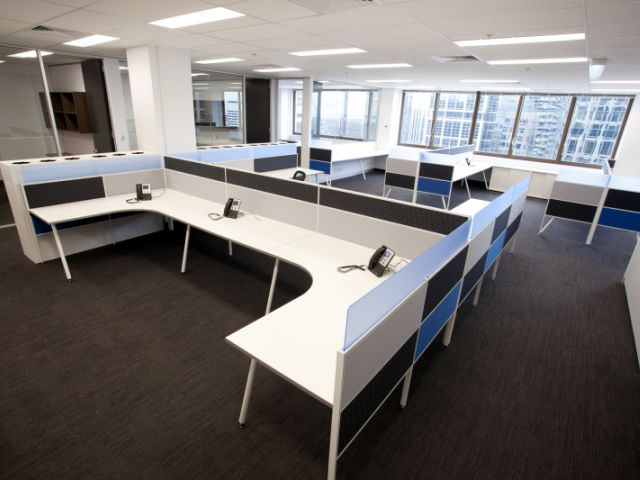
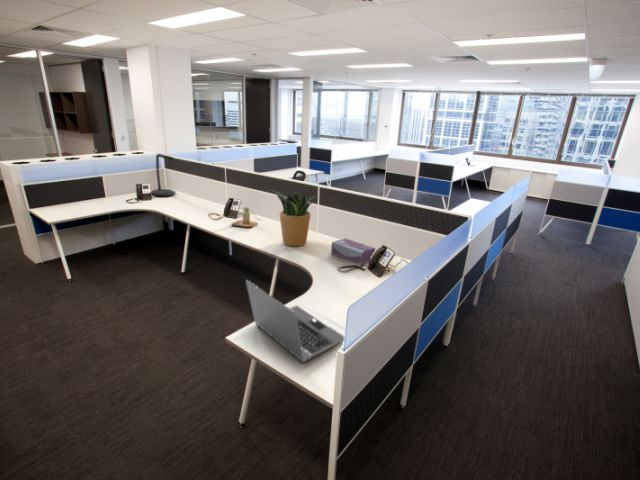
+ laptop [245,279,345,363]
+ tissue box [330,237,376,266]
+ bottle [230,206,258,228]
+ desk lamp [150,153,177,198]
+ potted plant [269,188,321,247]
